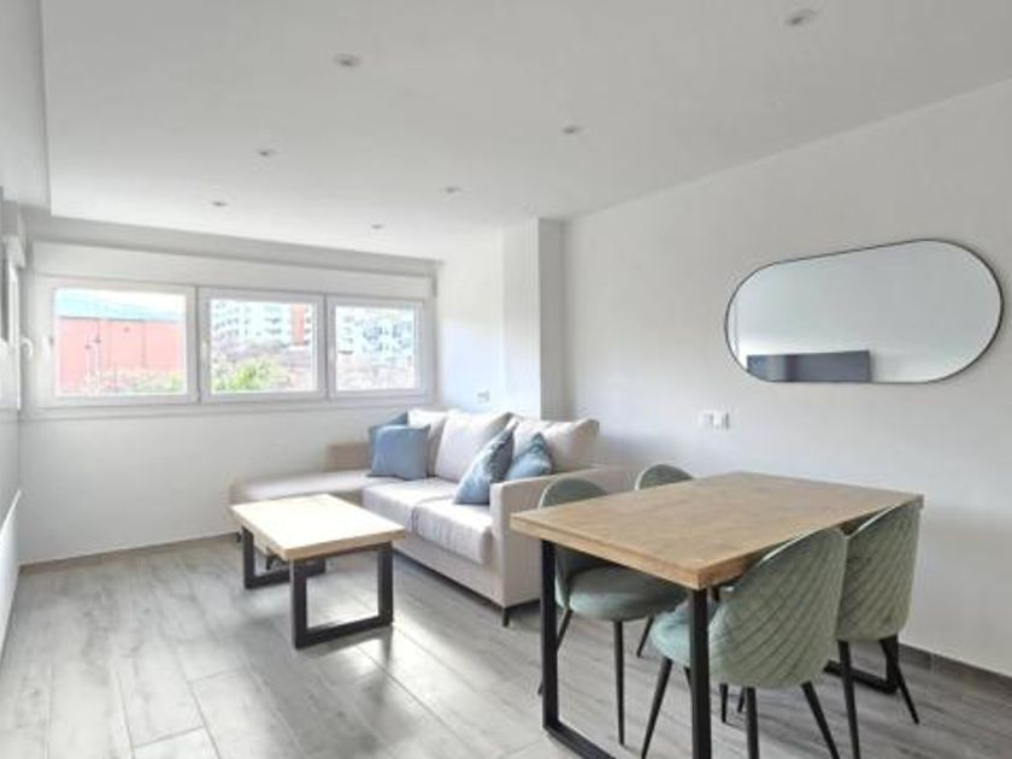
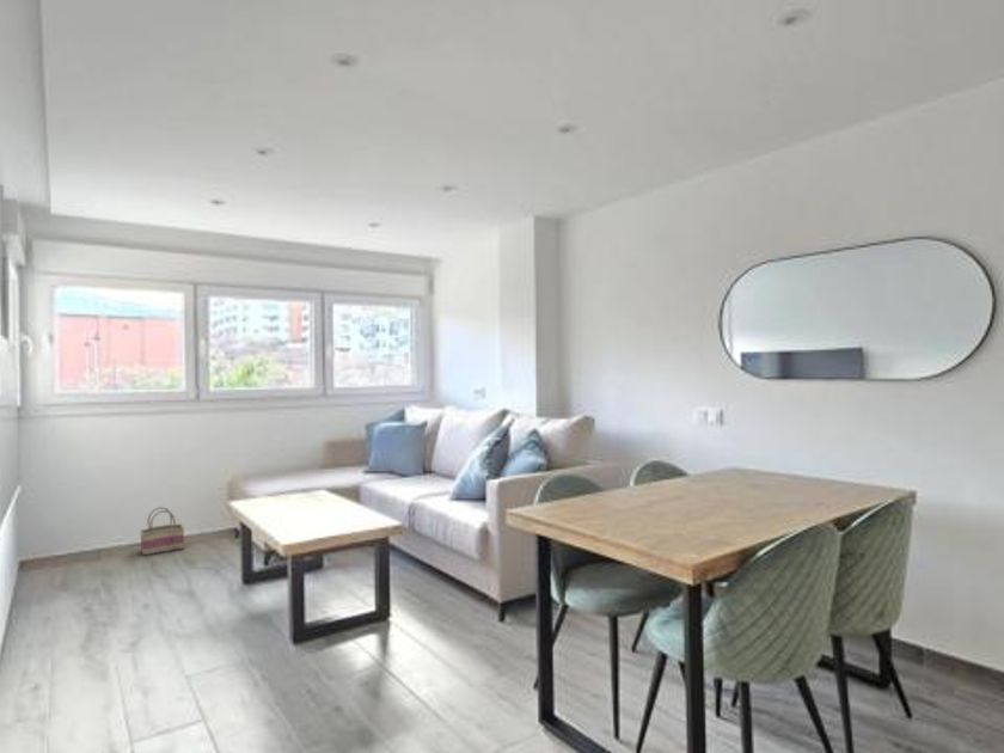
+ basket [139,506,185,557]
